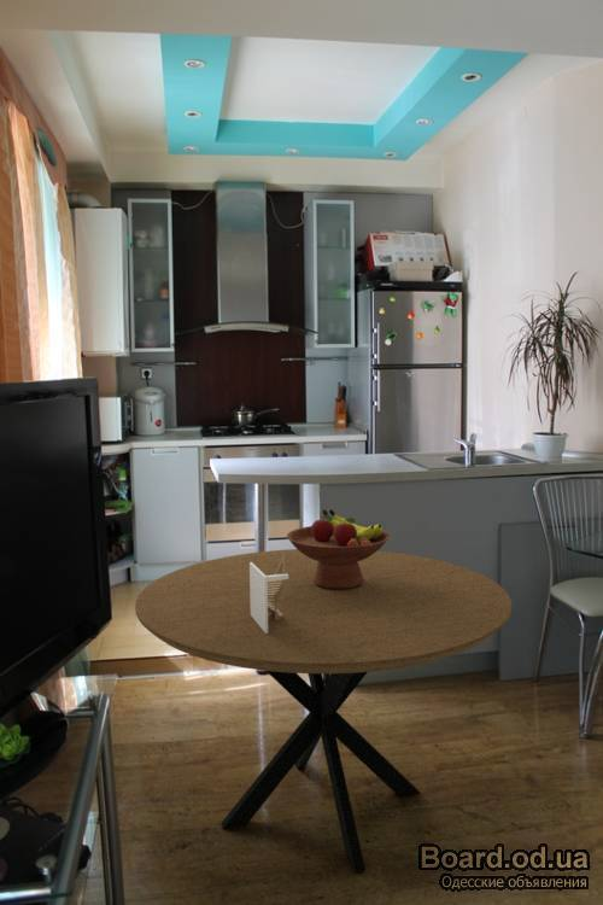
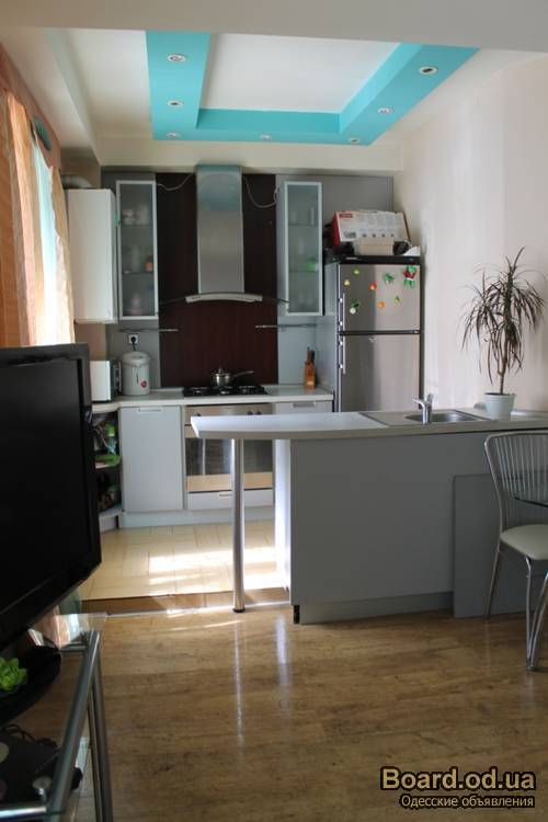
- napkin holder [250,554,288,634]
- dining table [134,548,513,874]
- fruit bowl [286,508,391,589]
